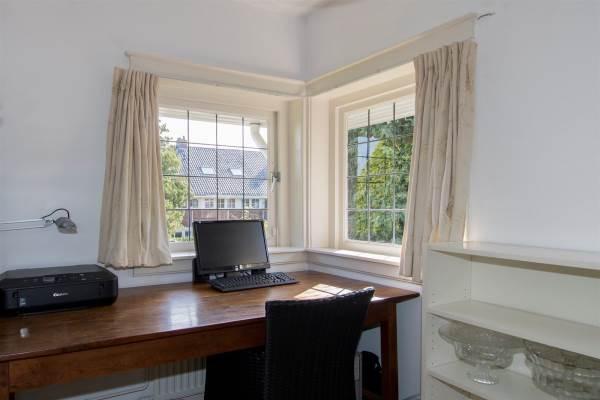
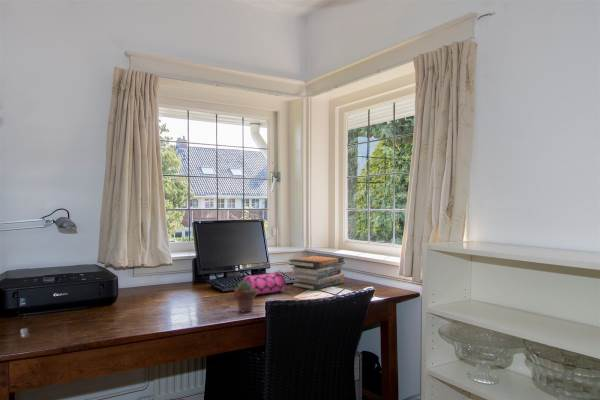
+ potted succulent [233,280,257,313]
+ book stack [288,254,346,291]
+ pencil case [241,270,287,296]
